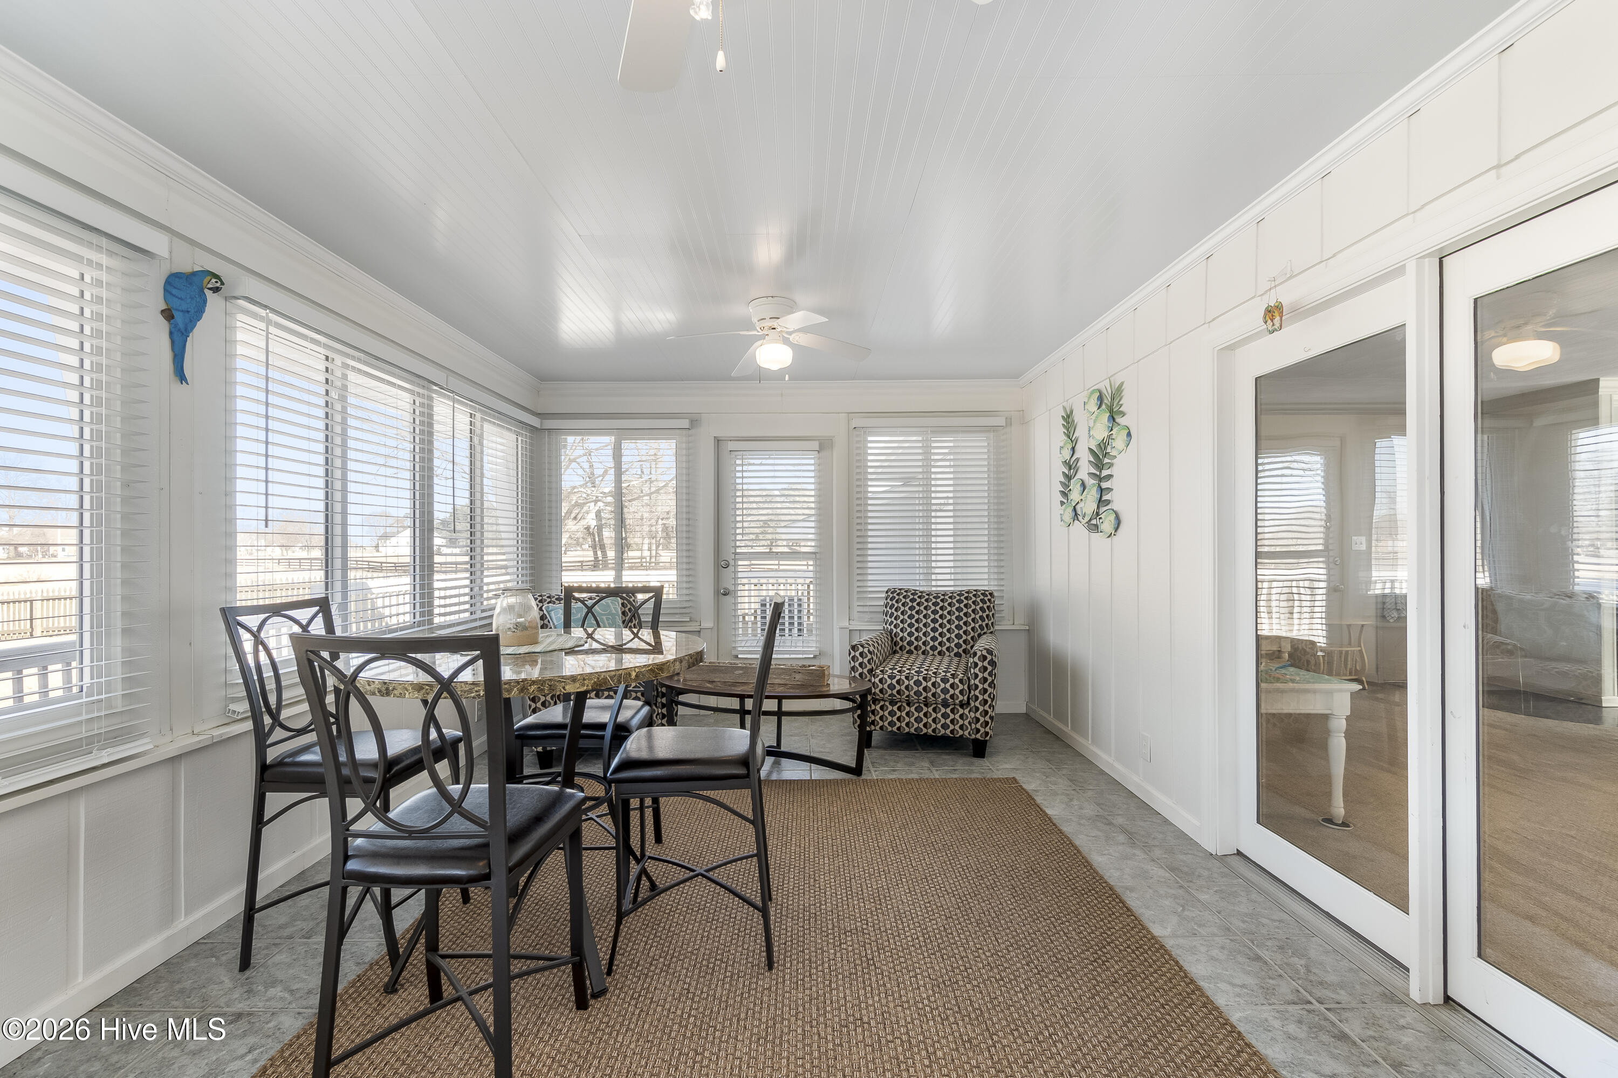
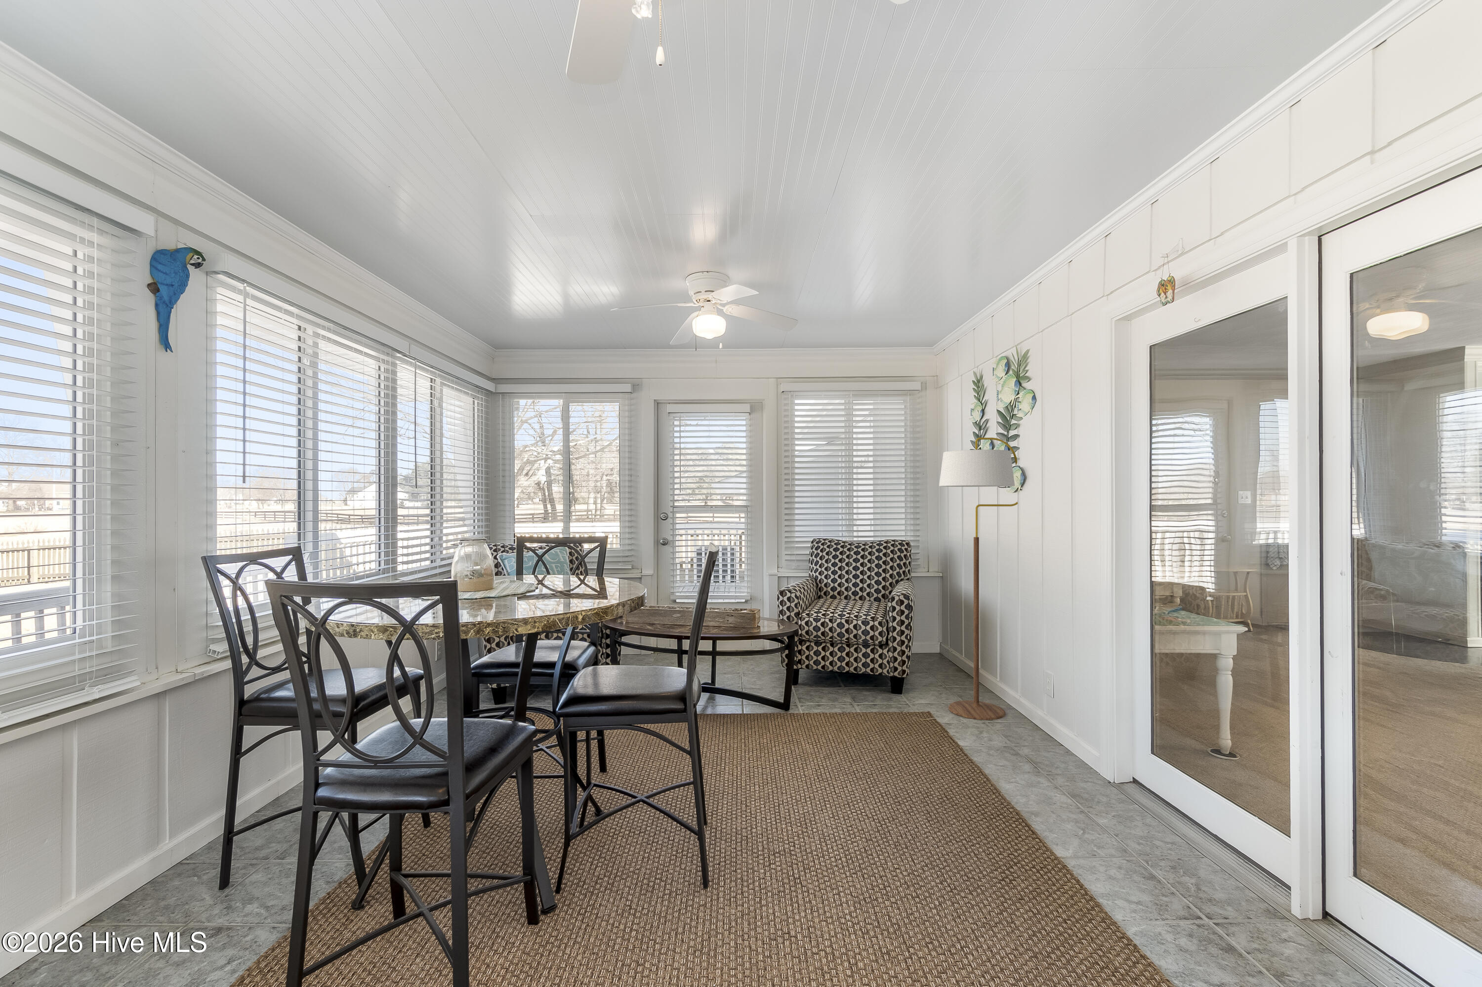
+ floor lamp [939,437,1018,720]
